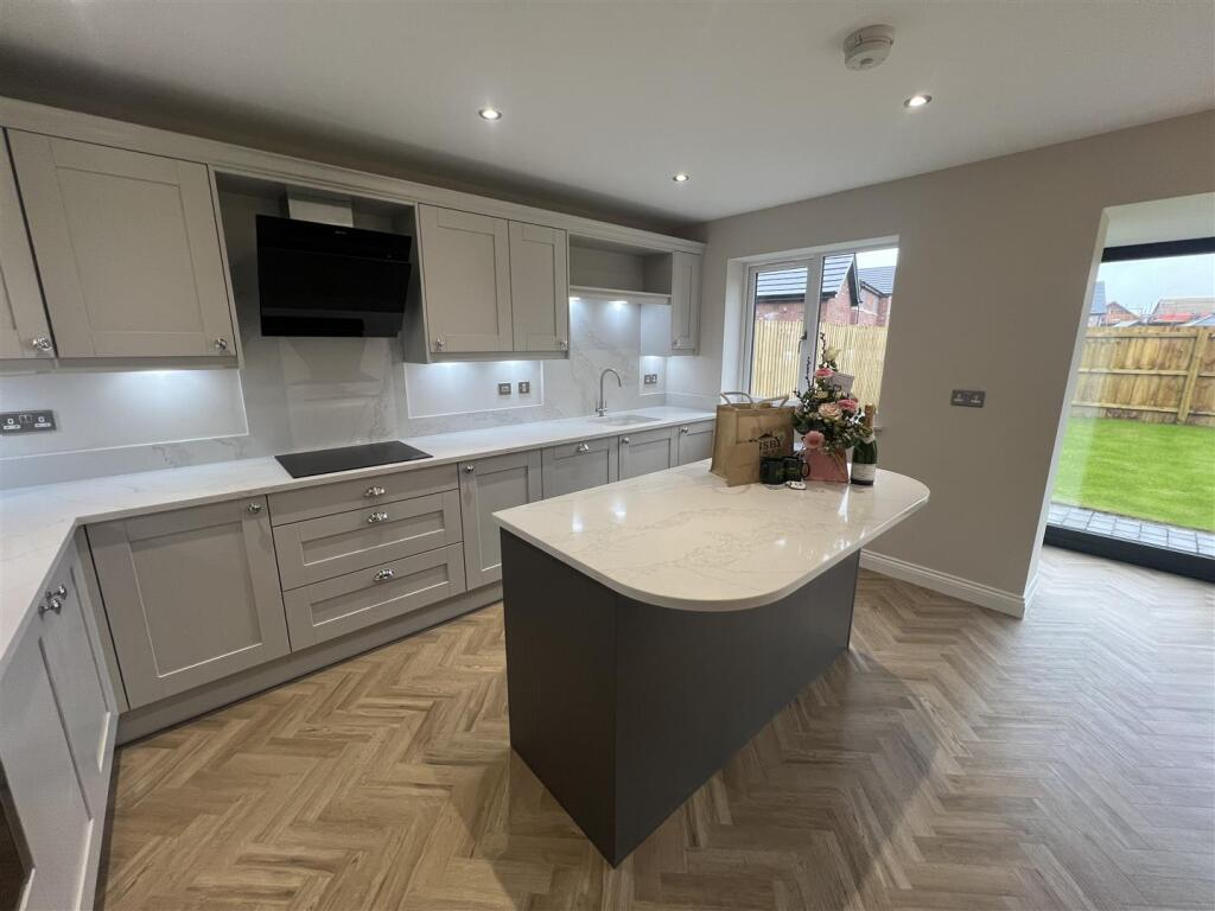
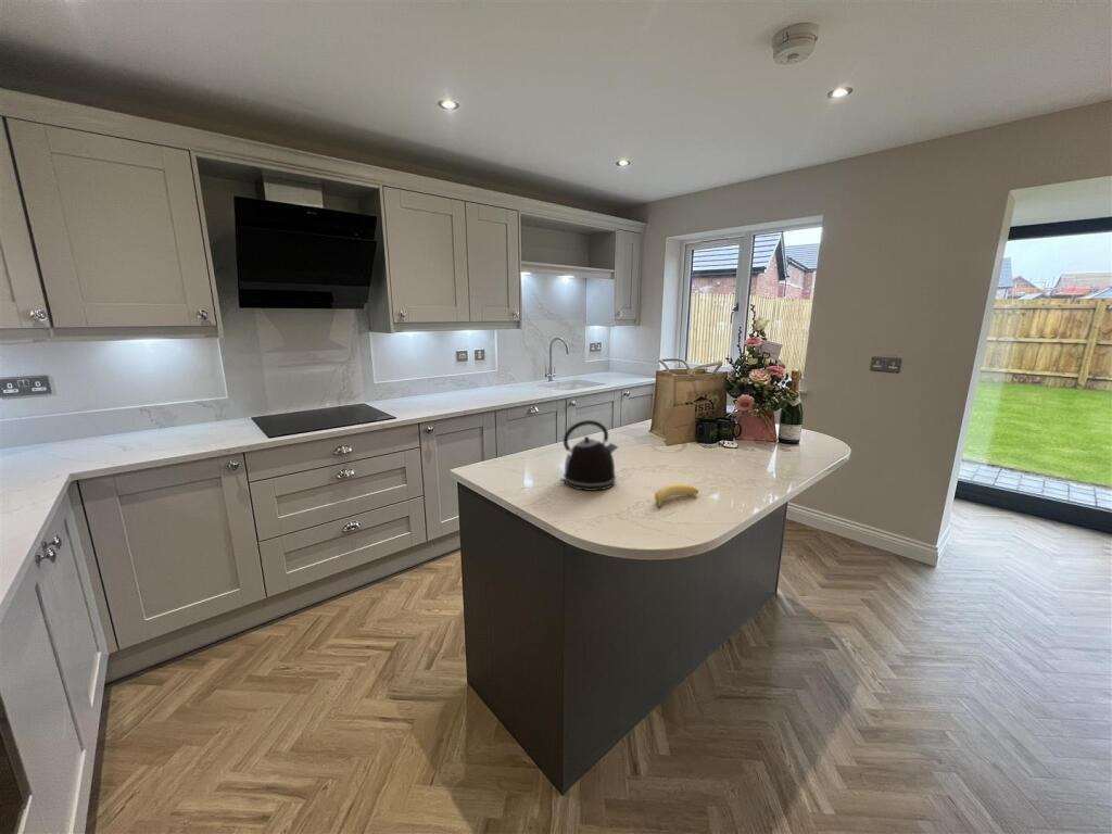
+ kettle [559,419,619,492]
+ banana [654,483,699,509]
